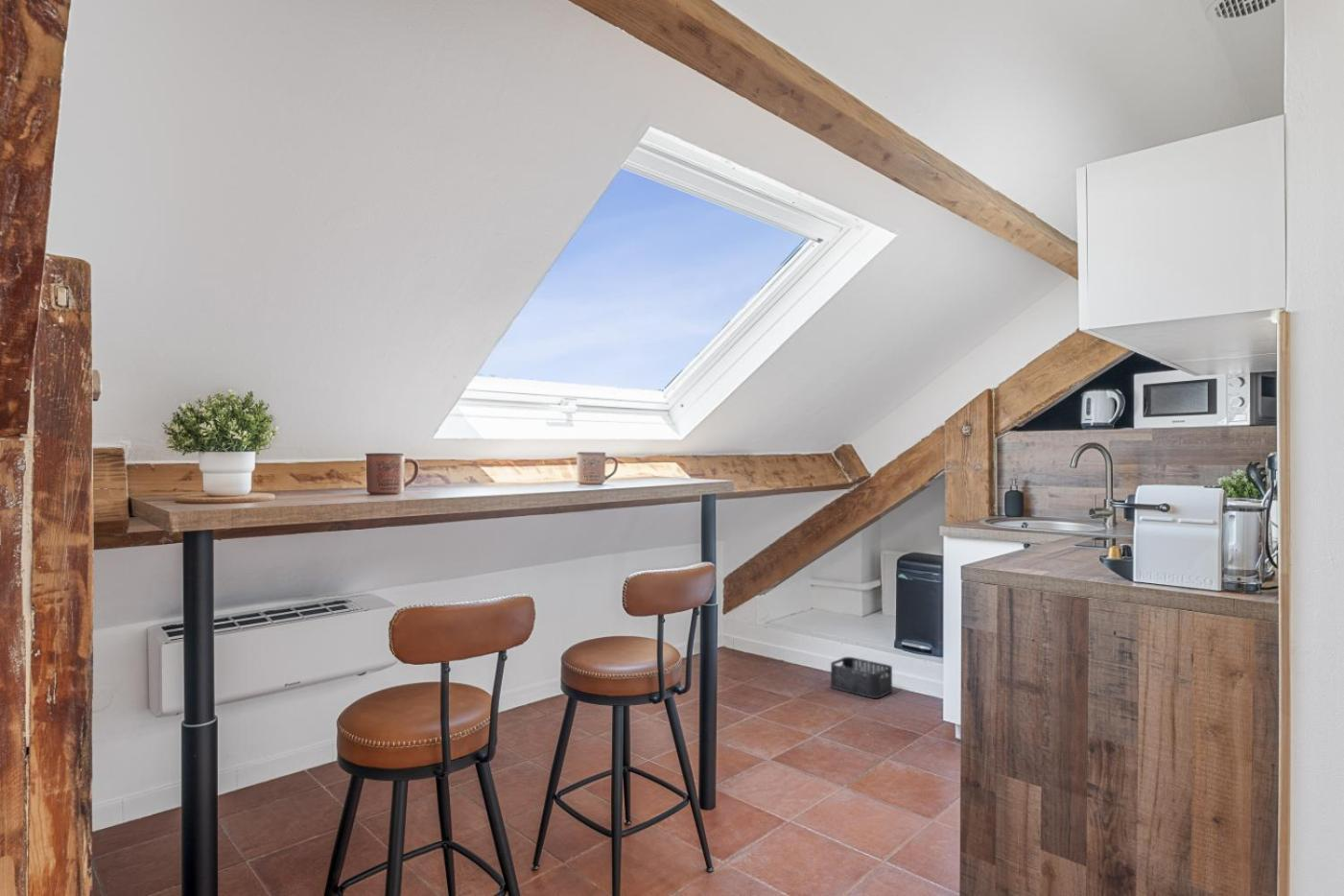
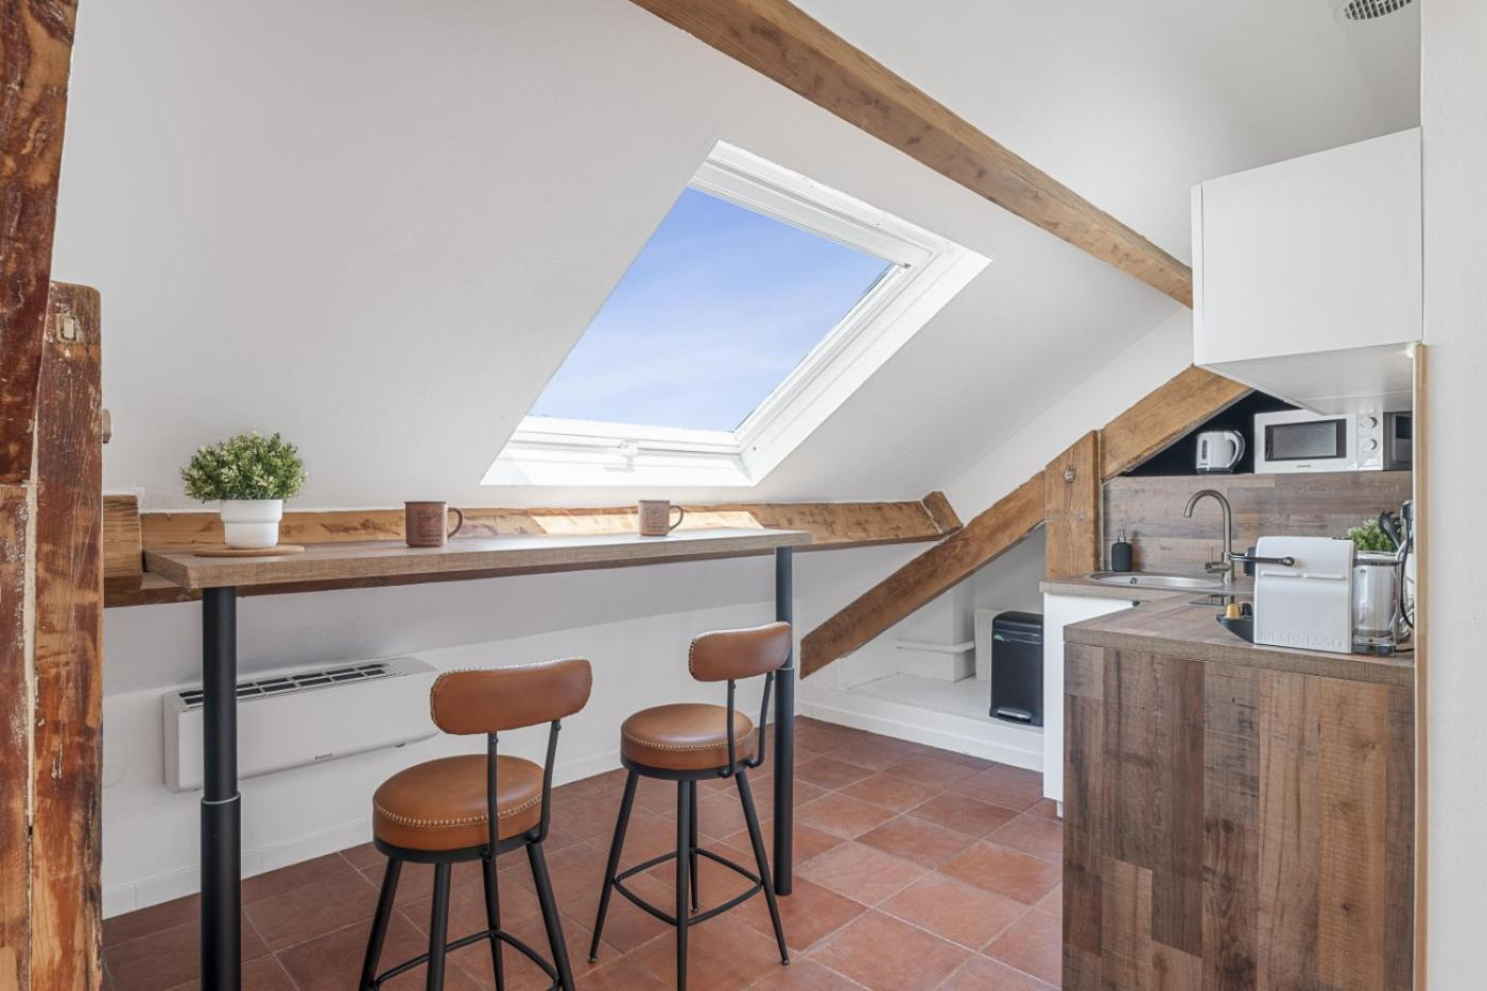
- storage bin [830,656,893,699]
